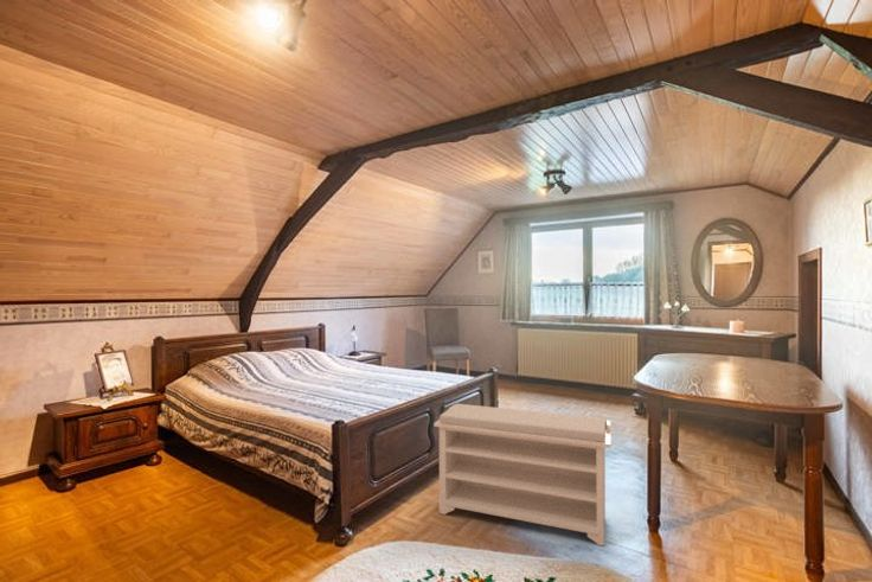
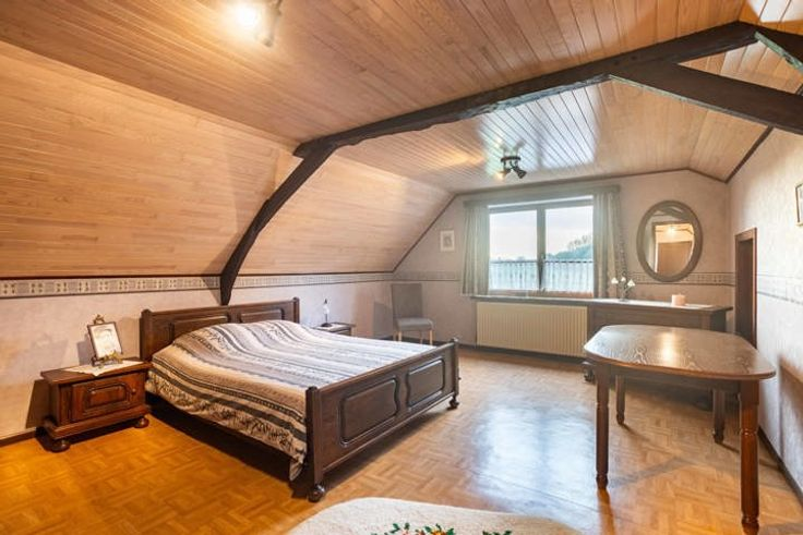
- bench [432,403,613,548]
